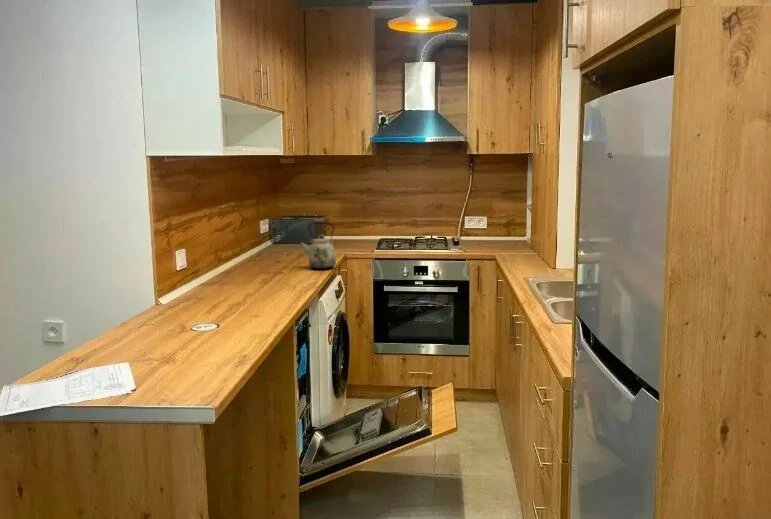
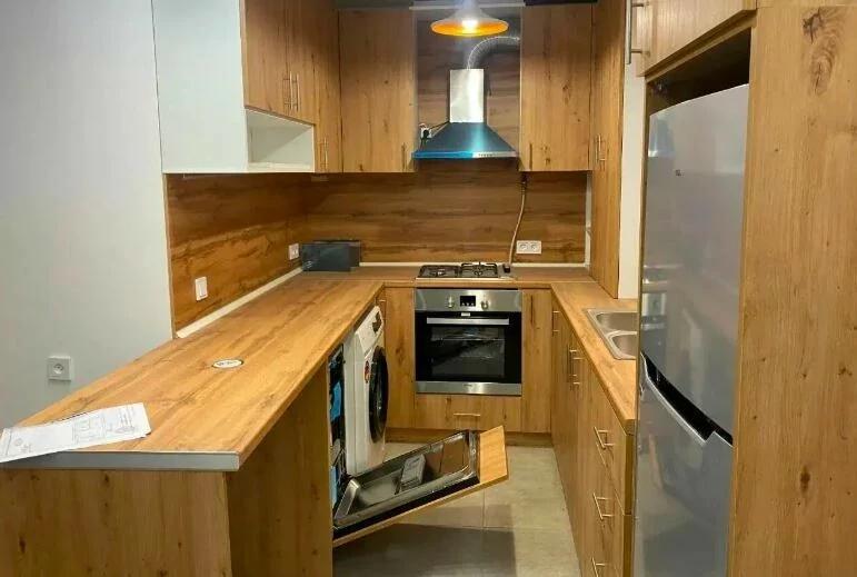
- kettle [299,221,337,270]
